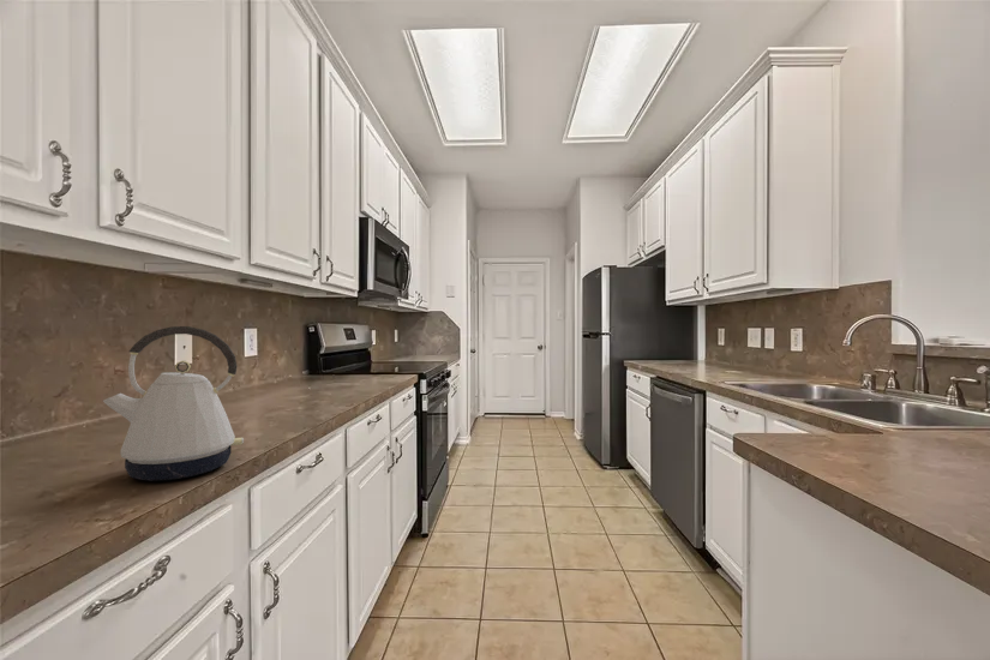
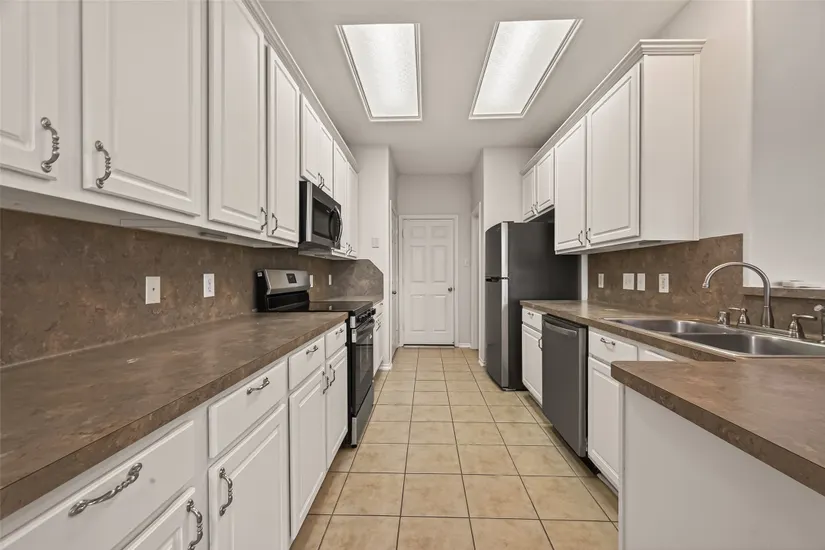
- kettle [102,325,245,482]
